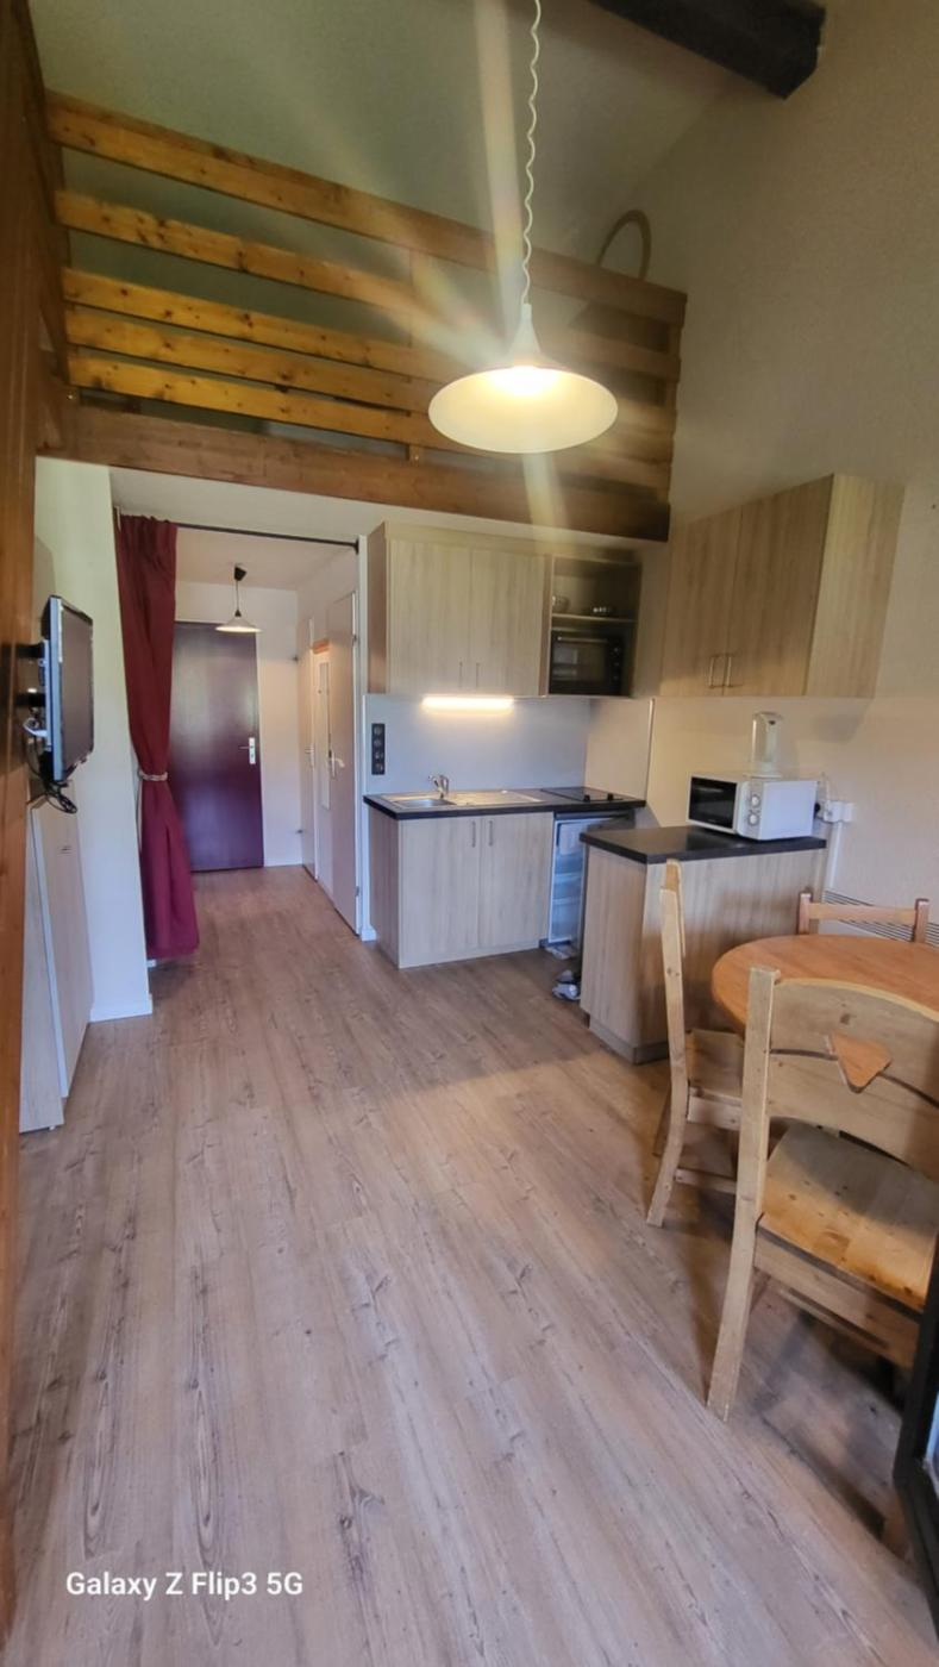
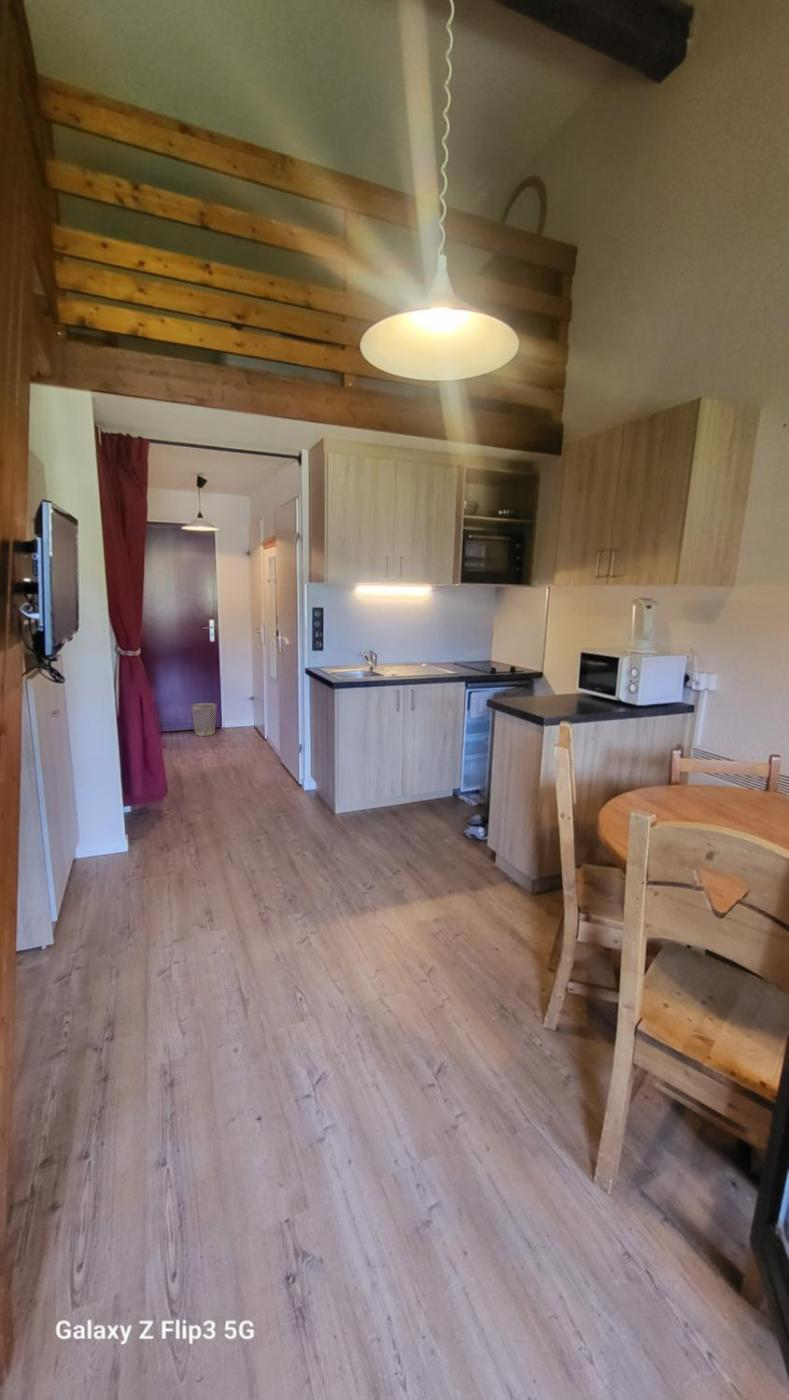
+ wastebasket [191,702,218,737]
